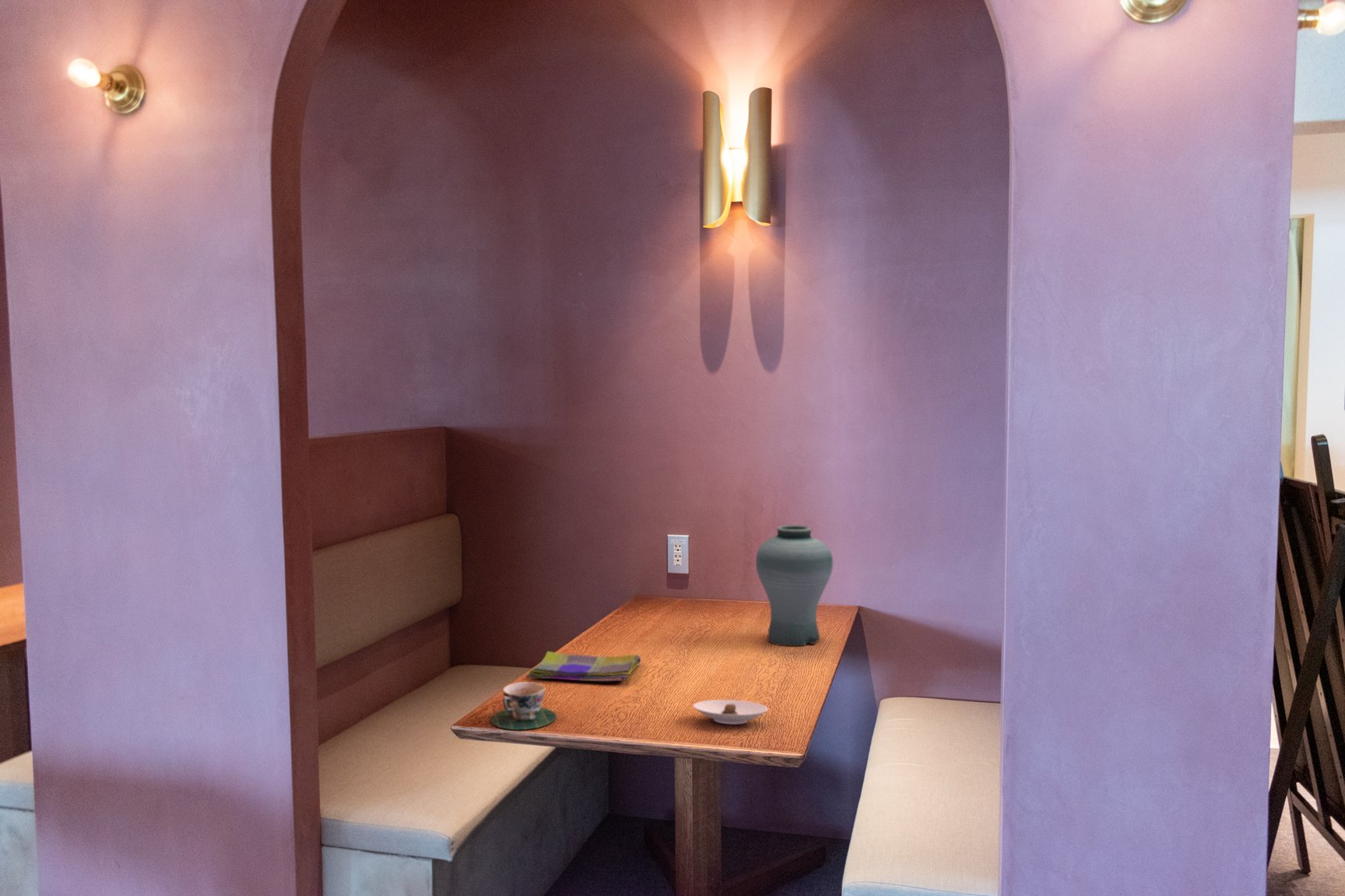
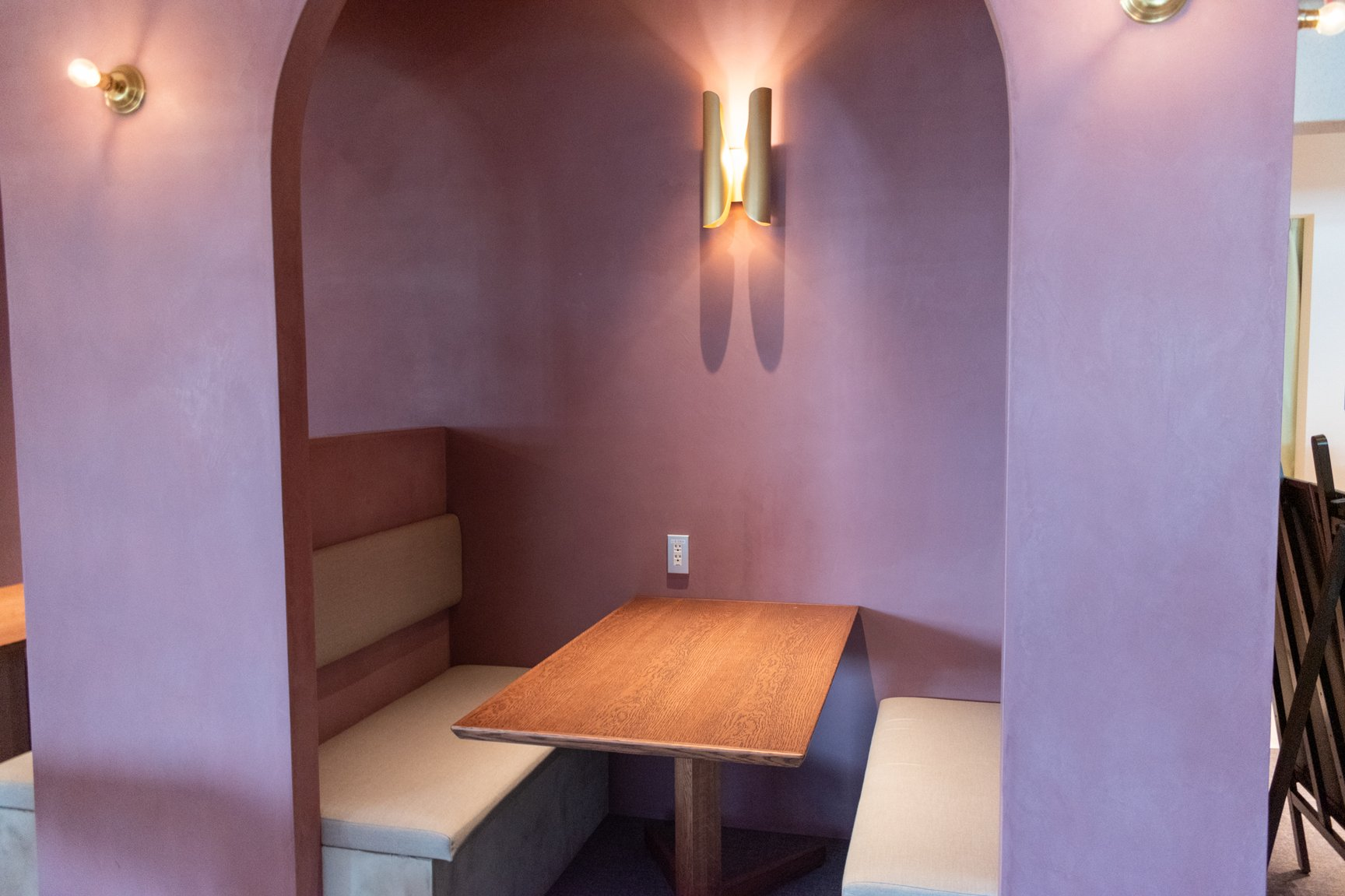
- saucer [692,699,769,725]
- teacup [490,680,557,731]
- vase [755,524,834,647]
- dish towel [525,651,641,682]
